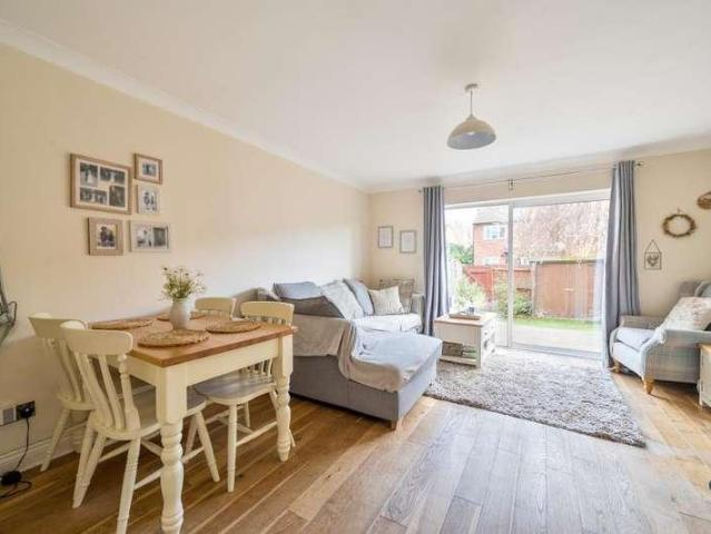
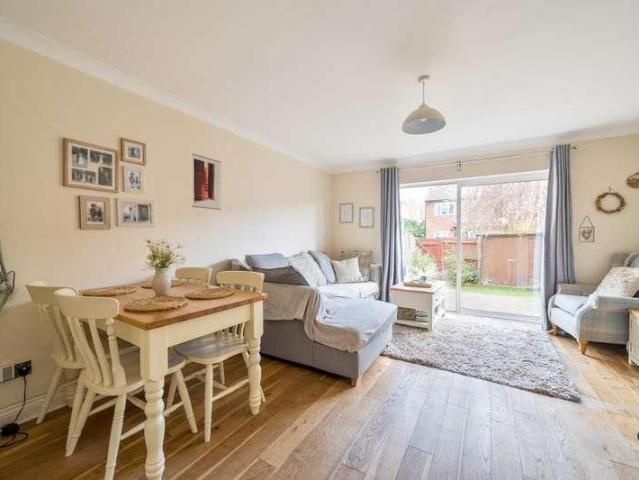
+ wall art [191,153,222,211]
